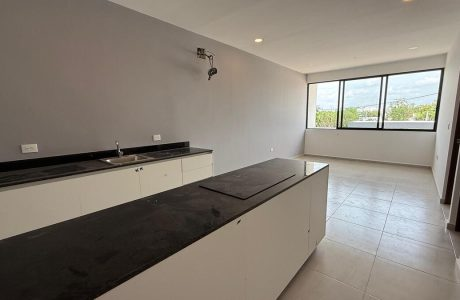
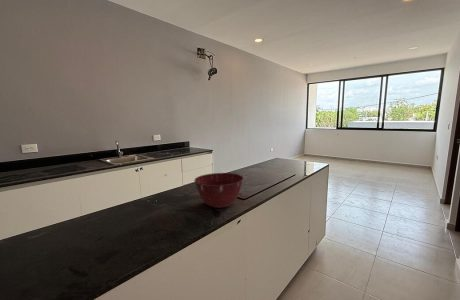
+ mixing bowl [193,172,244,209]
